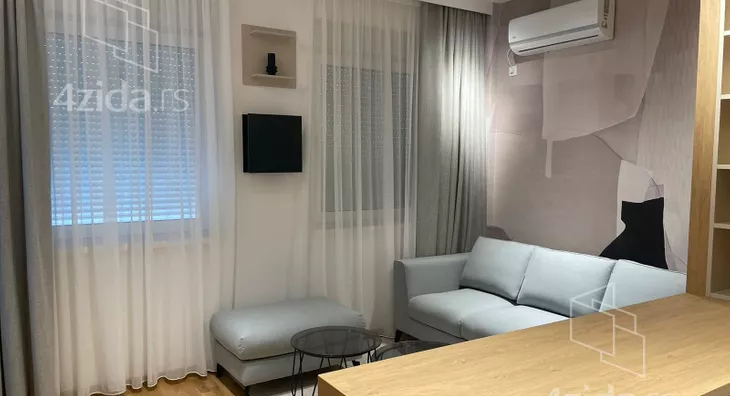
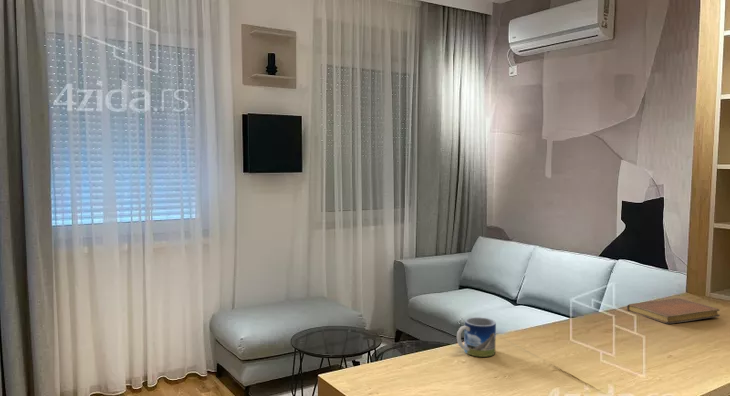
+ mug [456,316,497,358]
+ notebook [626,297,721,325]
